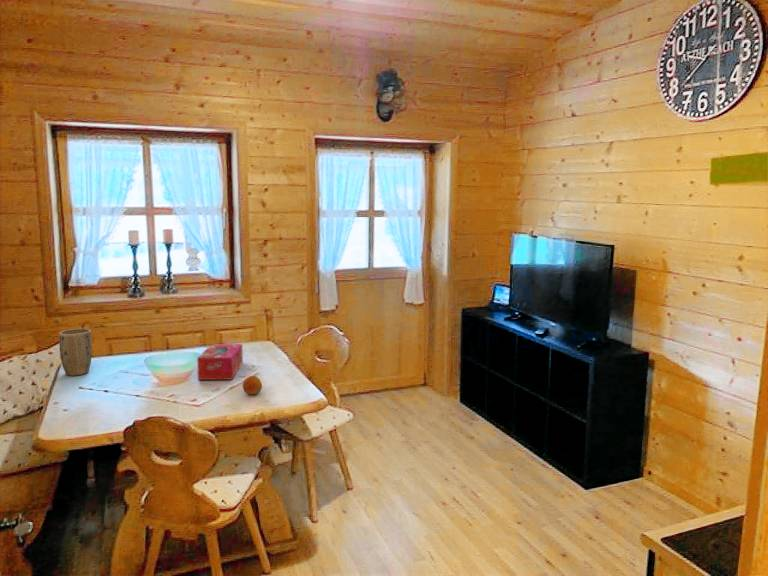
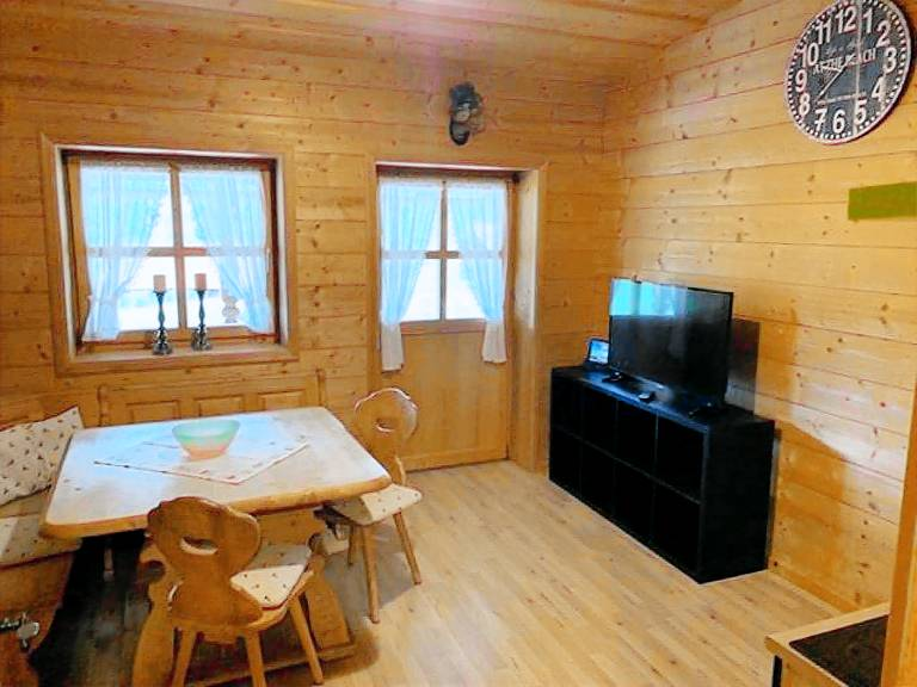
- fruit [242,375,263,395]
- tissue box [196,343,244,381]
- plant pot [58,328,93,377]
